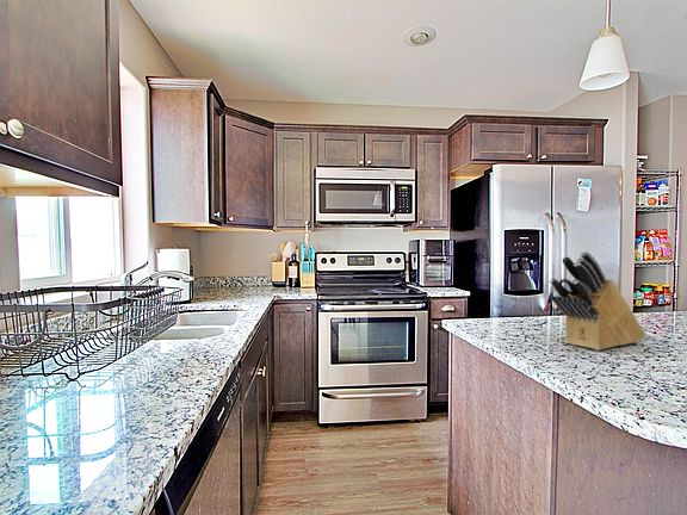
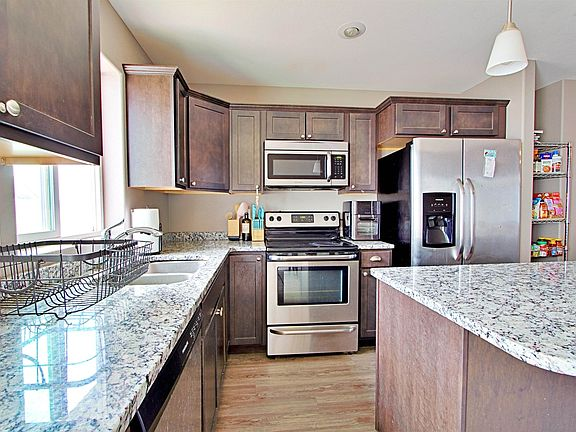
- knife block [549,250,646,352]
